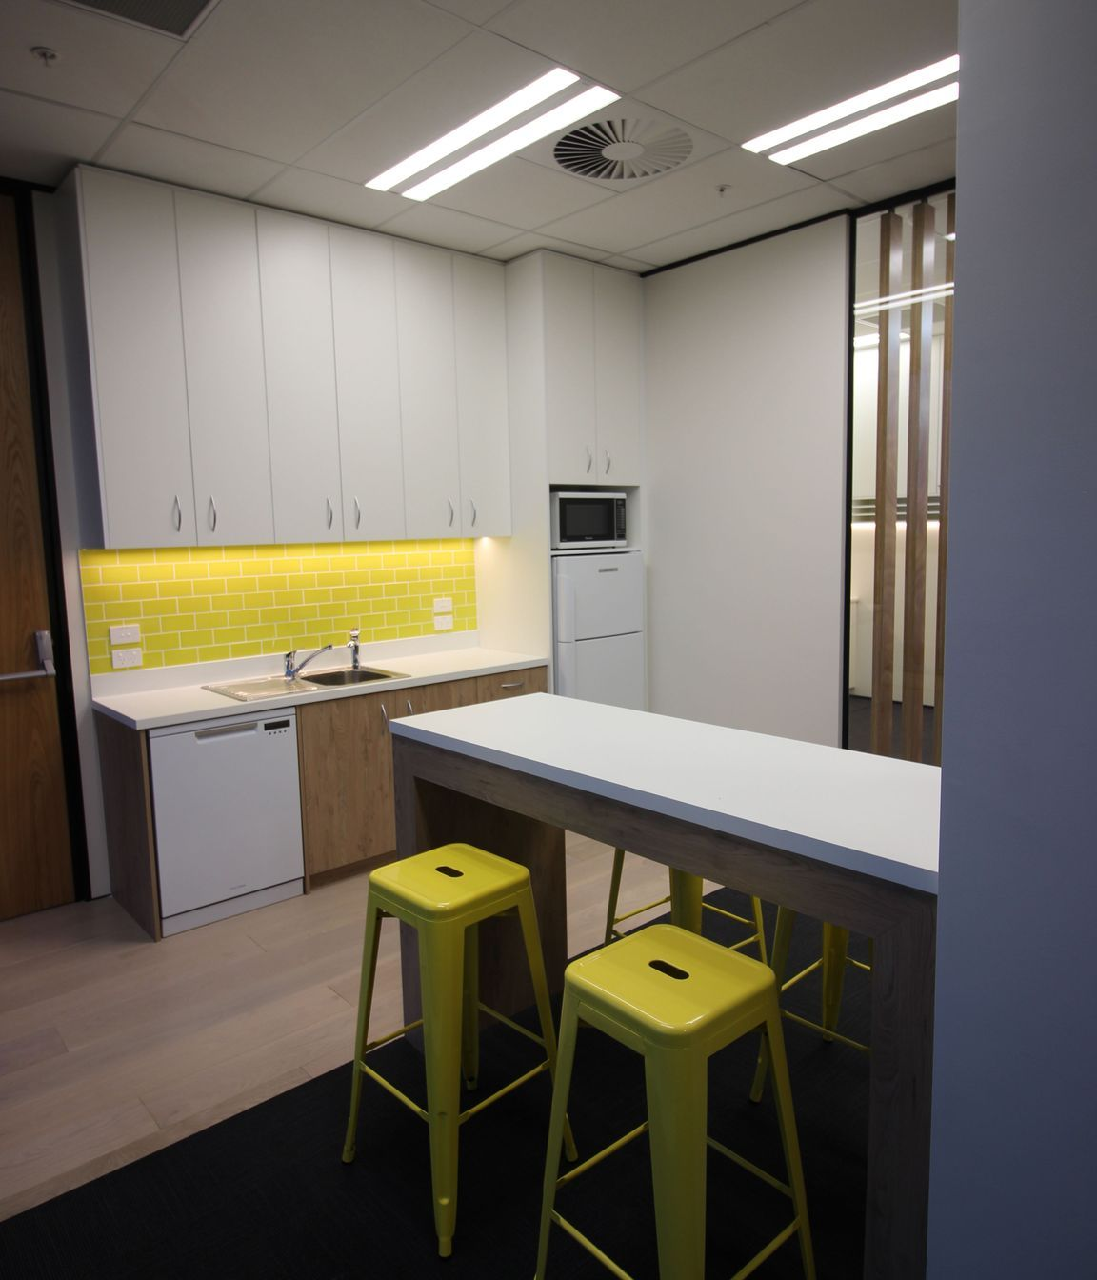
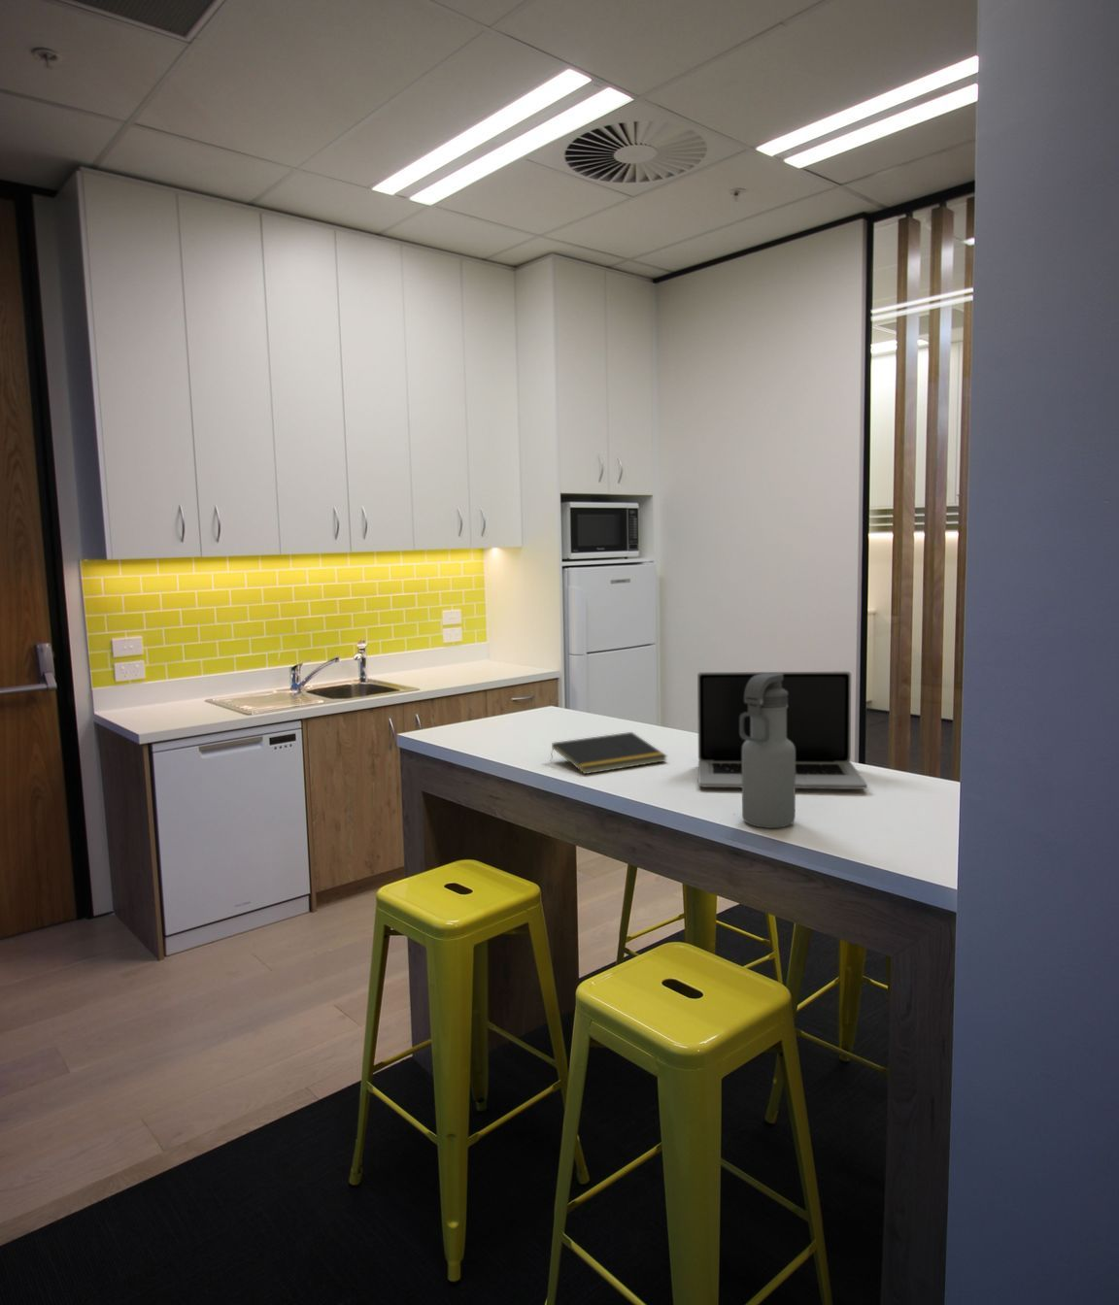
+ notepad [550,731,668,775]
+ water bottle [739,672,797,829]
+ laptop [696,670,868,790]
